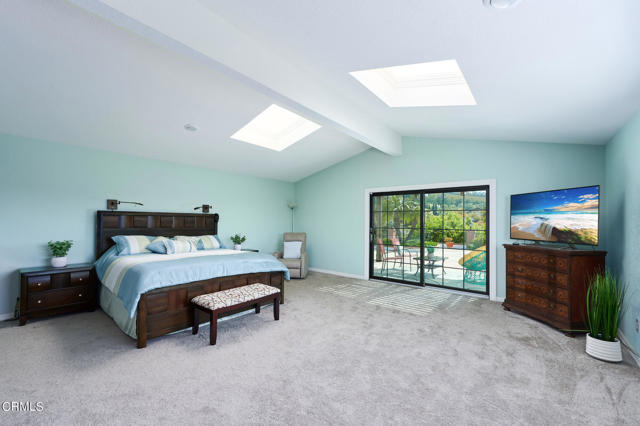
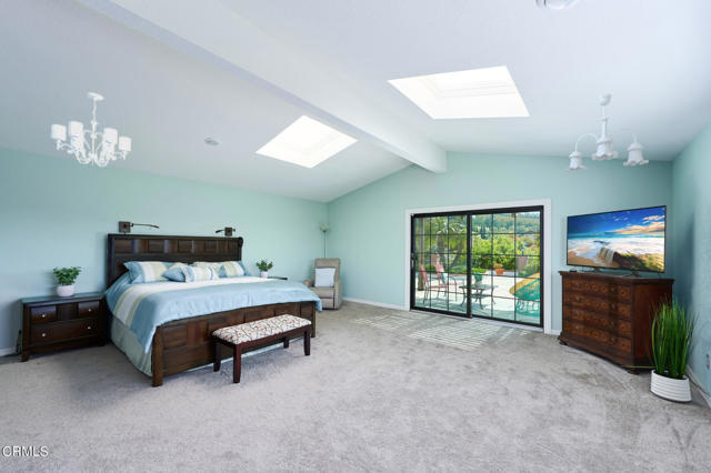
+ chandelier [50,91,132,168]
+ ceiling light fixture [564,93,650,173]
